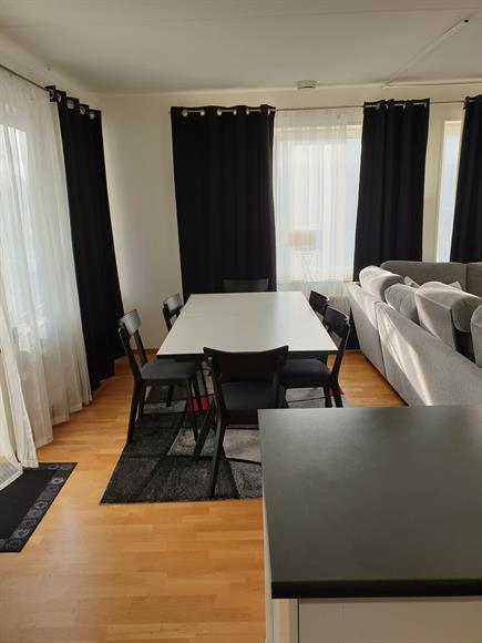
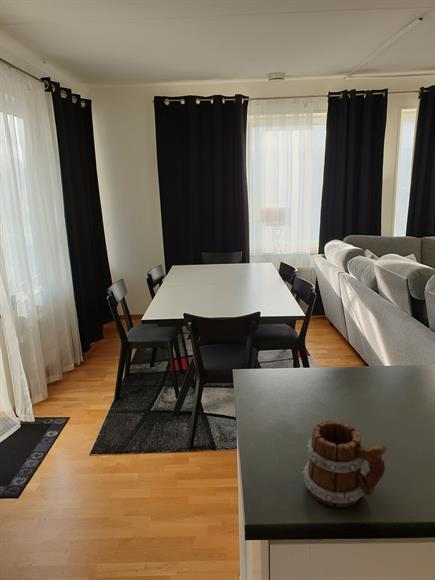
+ mug [301,420,388,508]
